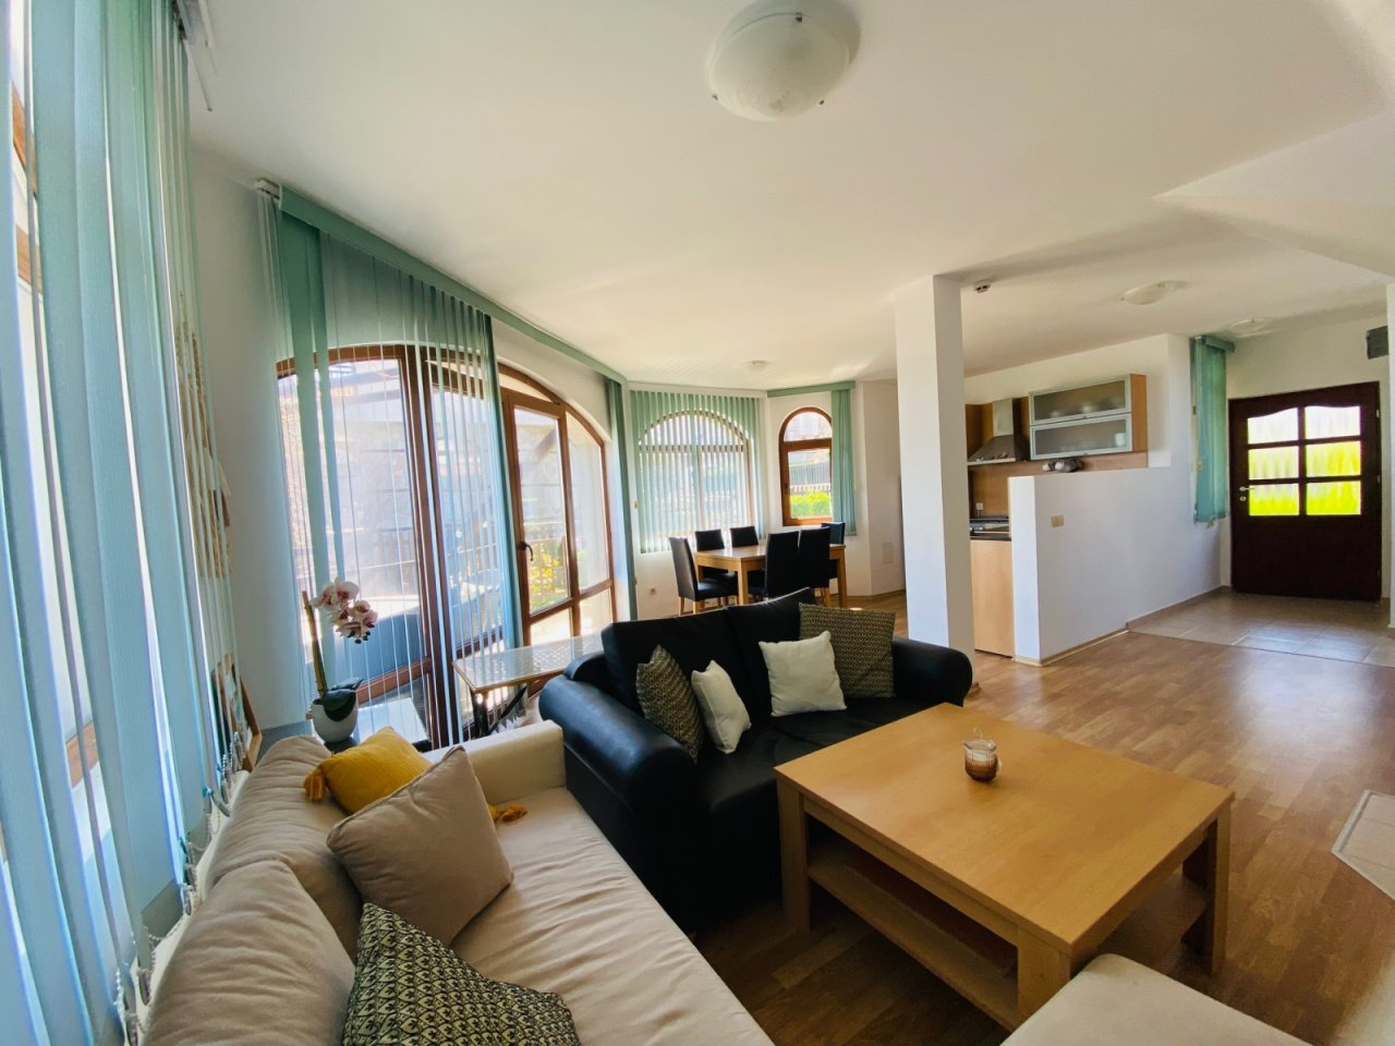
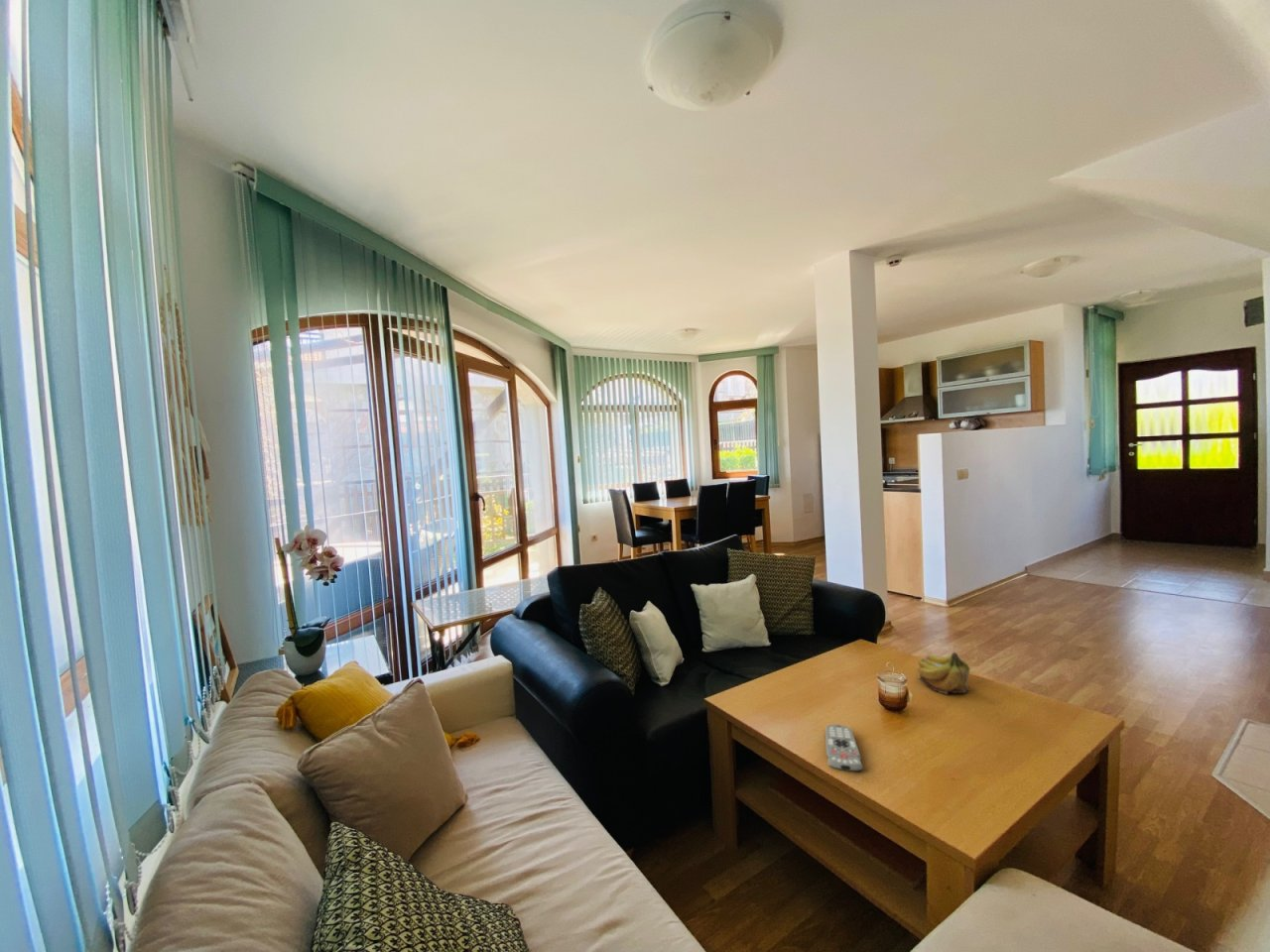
+ remote control [825,724,863,773]
+ fruit [916,652,970,695]
